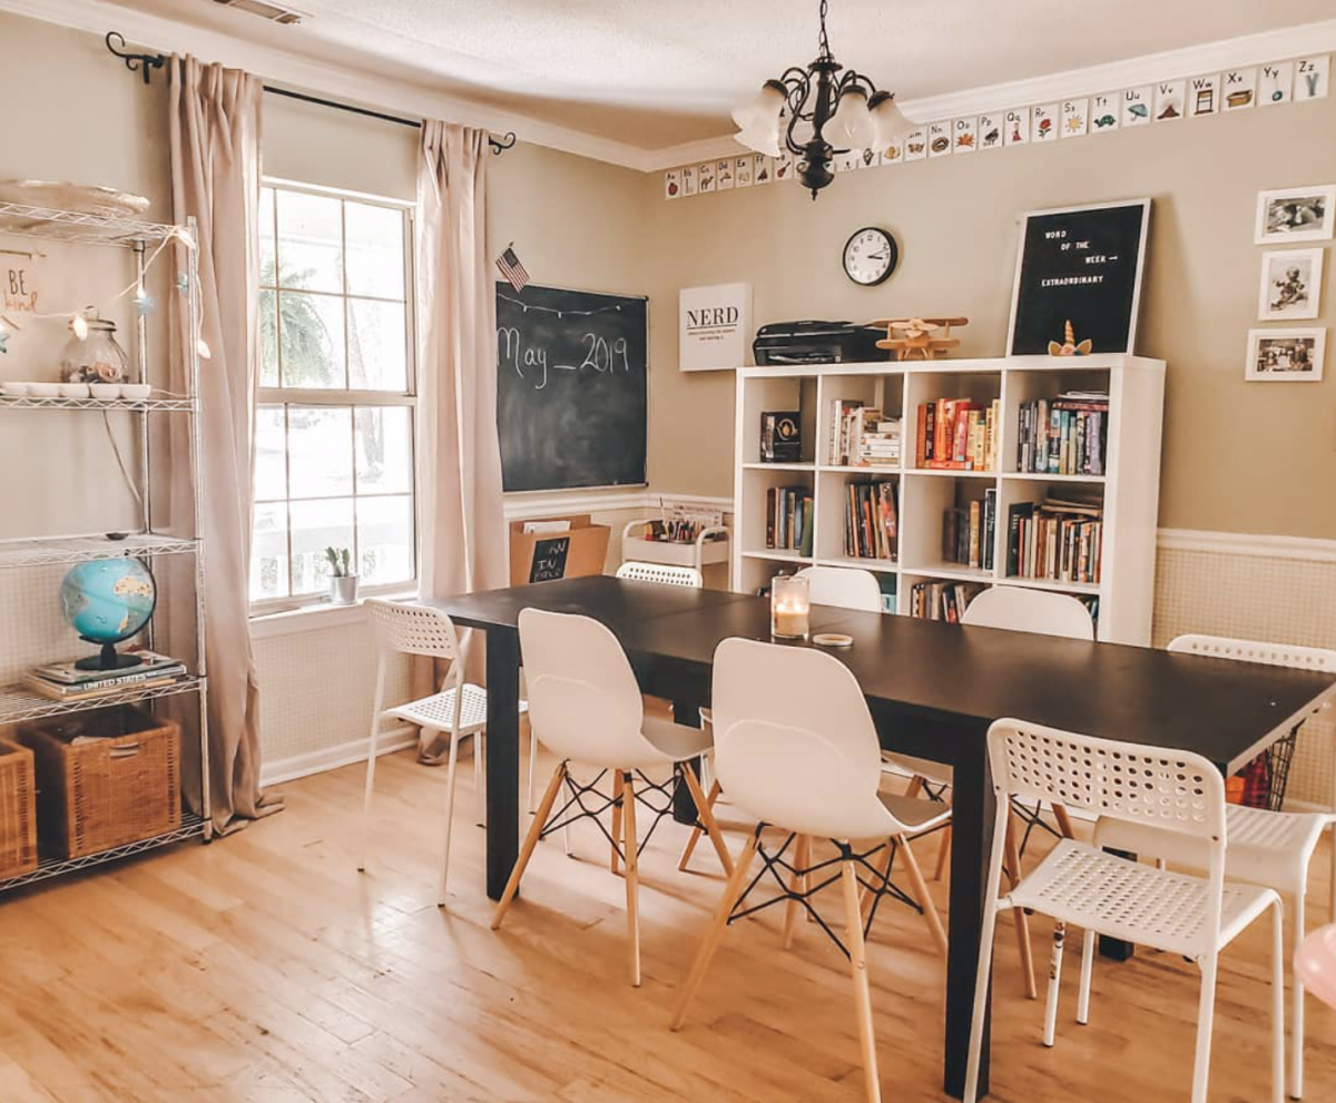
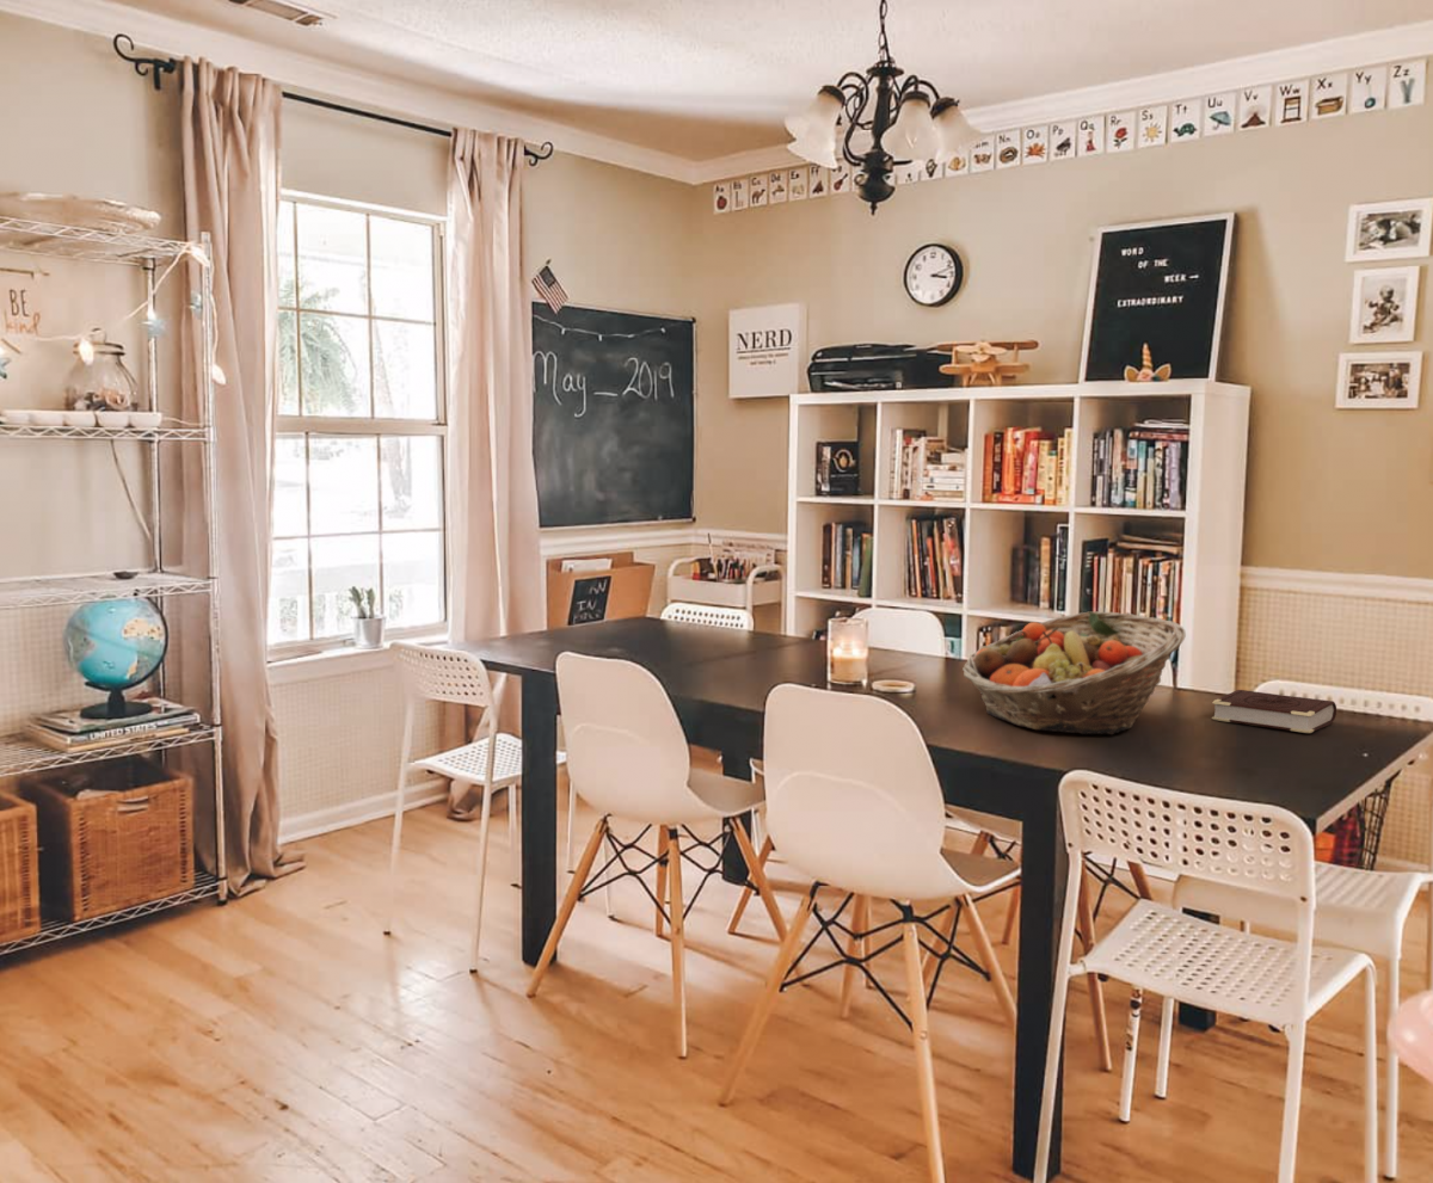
+ book [1211,689,1337,734]
+ fruit basket [961,610,1187,735]
